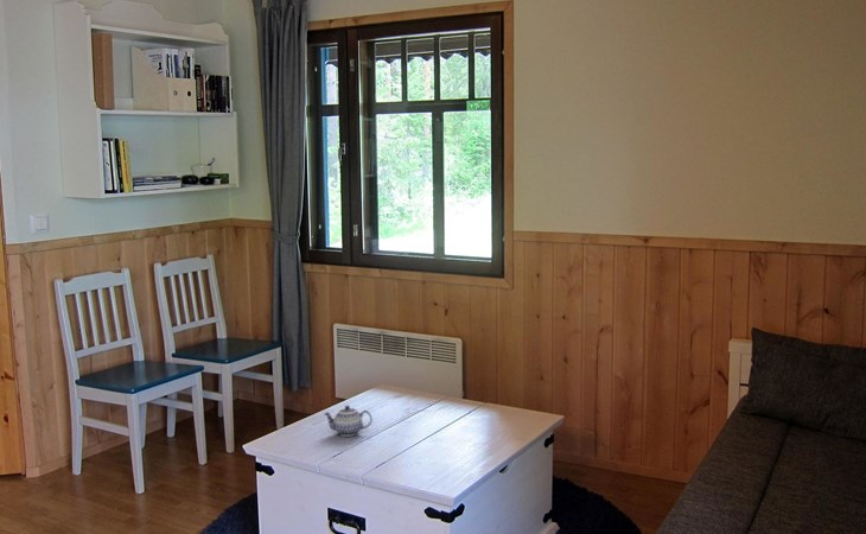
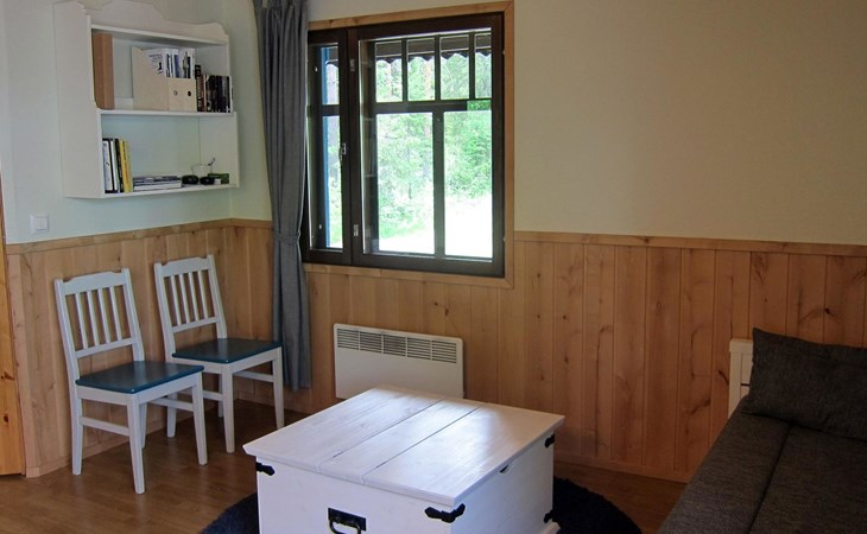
- teapot [323,405,374,438]
